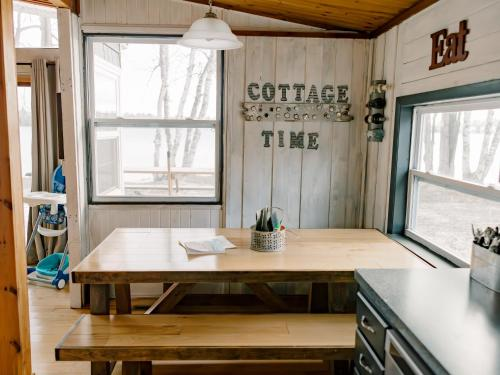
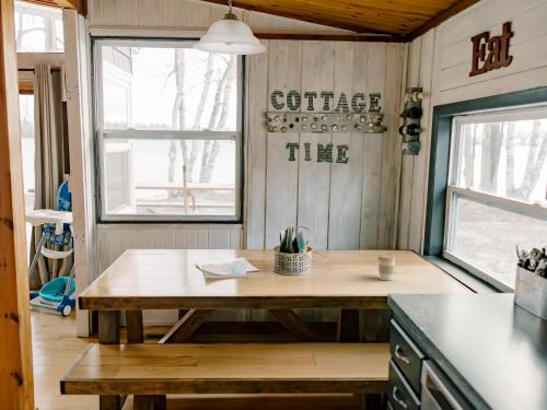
+ coffee cup [376,253,397,281]
